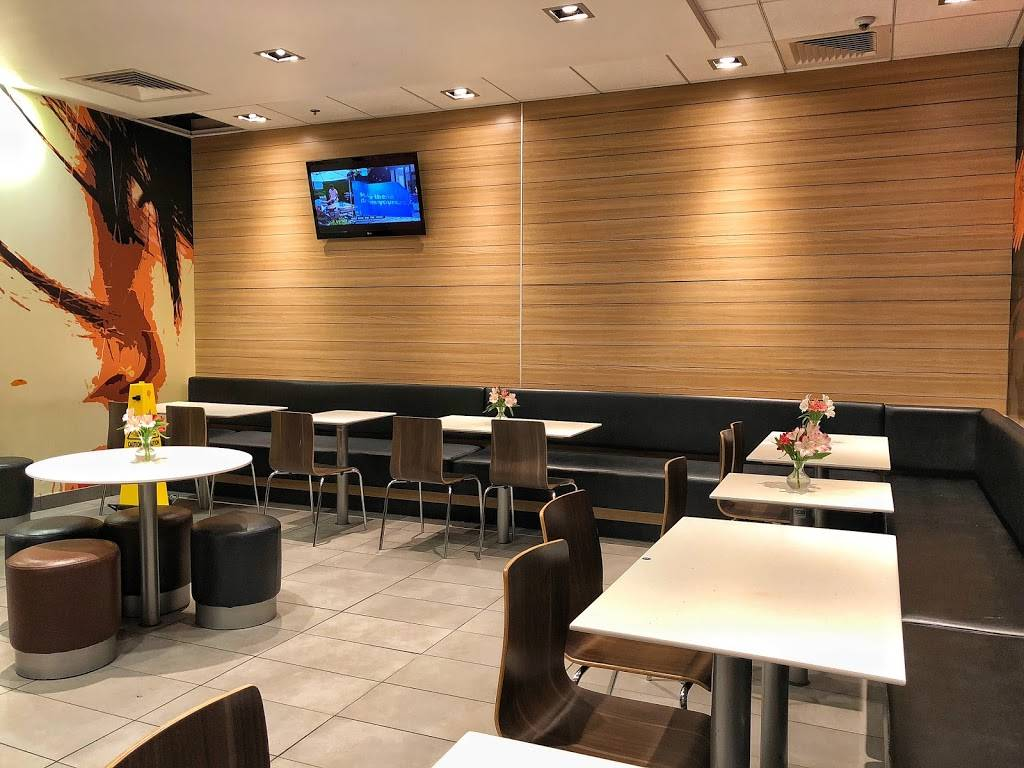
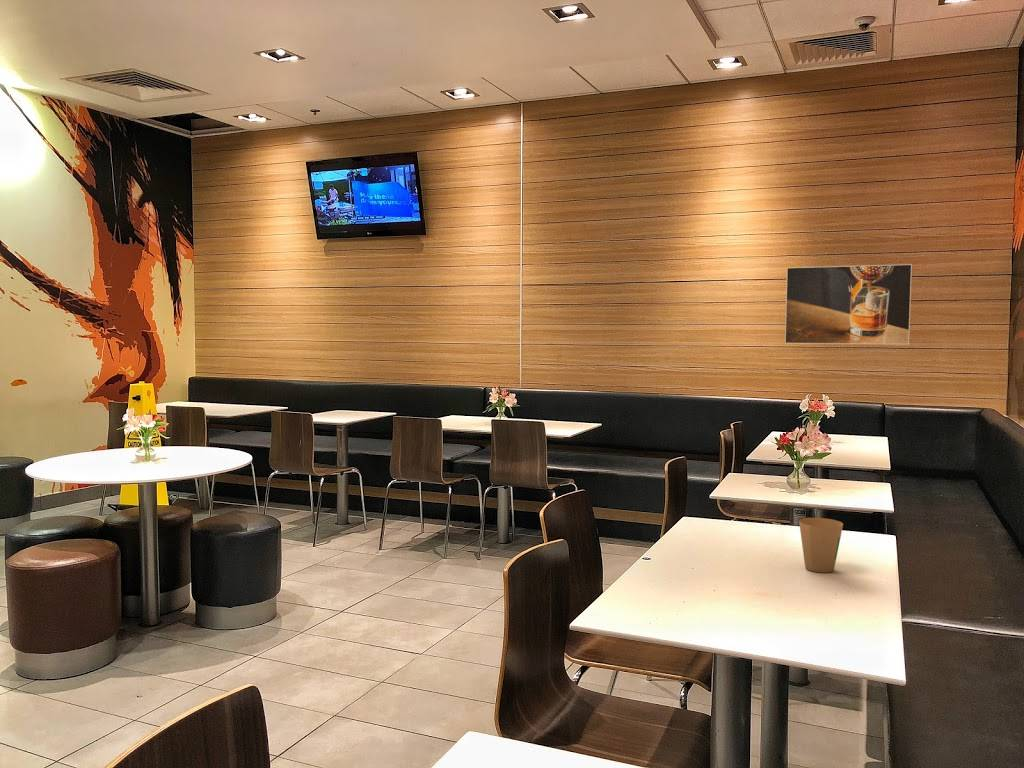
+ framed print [784,263,913,346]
+ paper cup [798,517,844,574]
